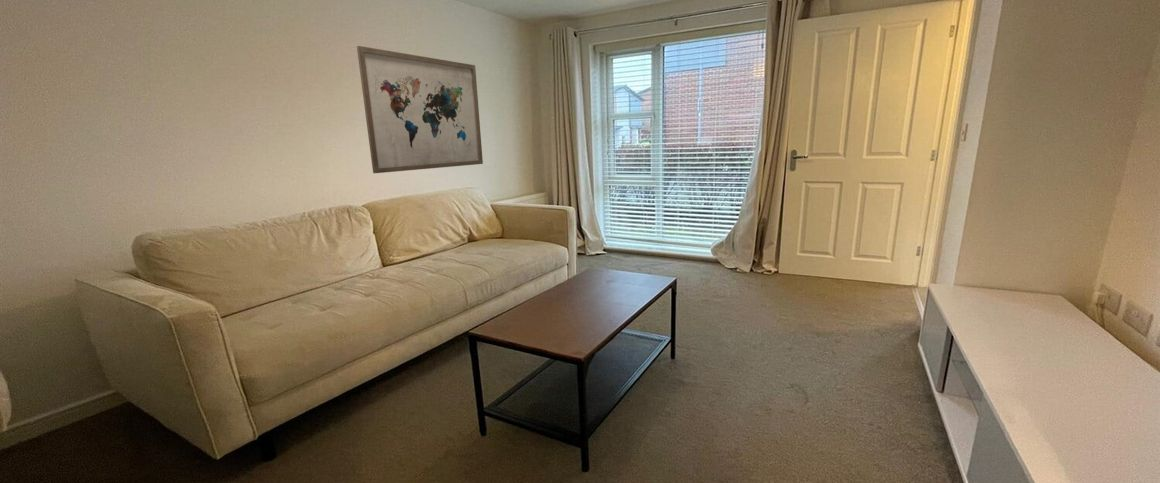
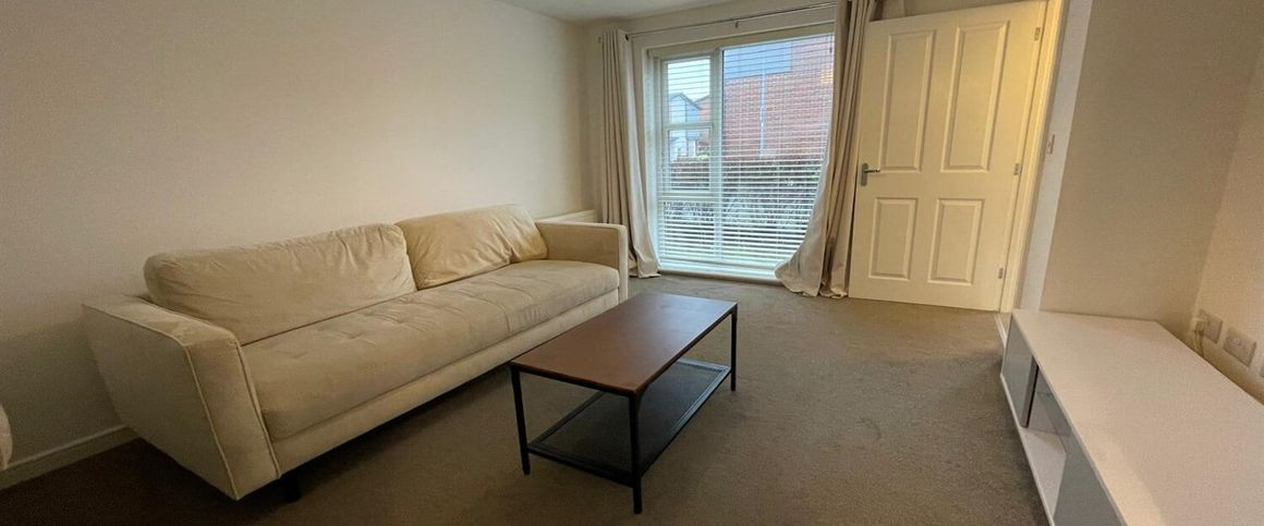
- wall art [356,45,484,174]
